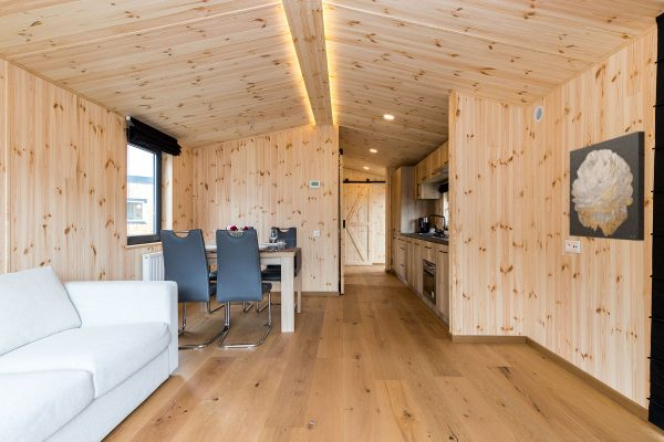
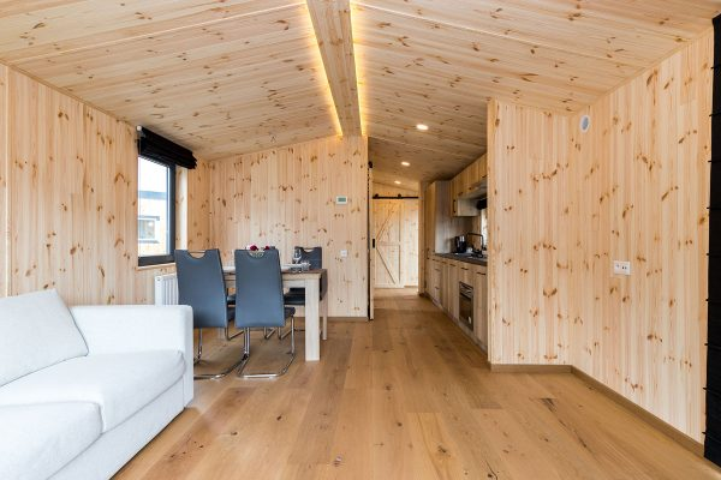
- wall art [568,130,646,242]
